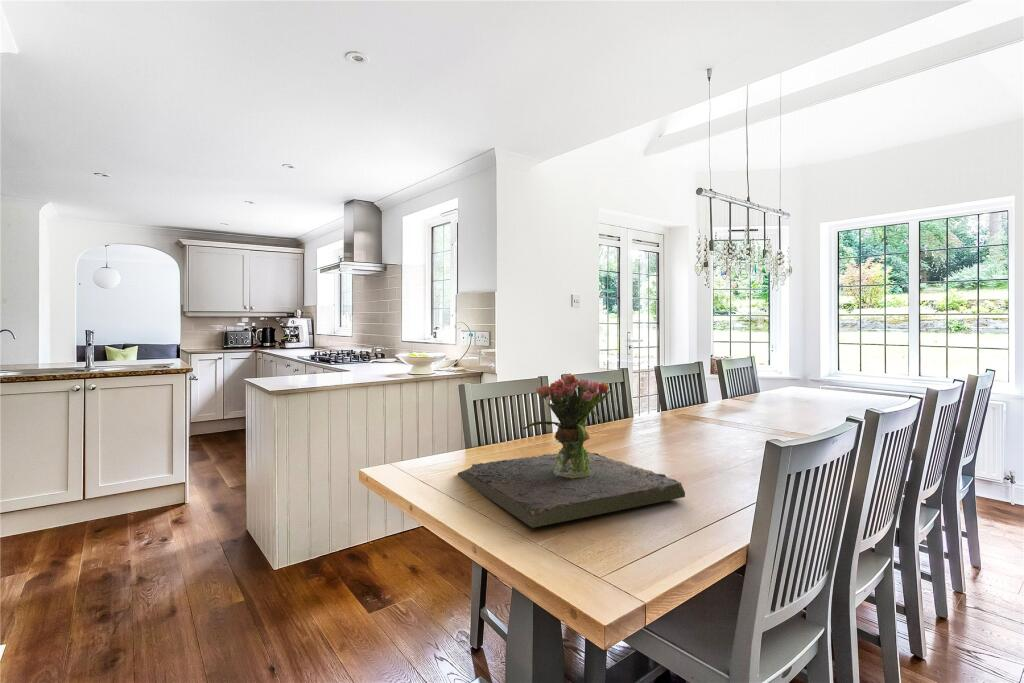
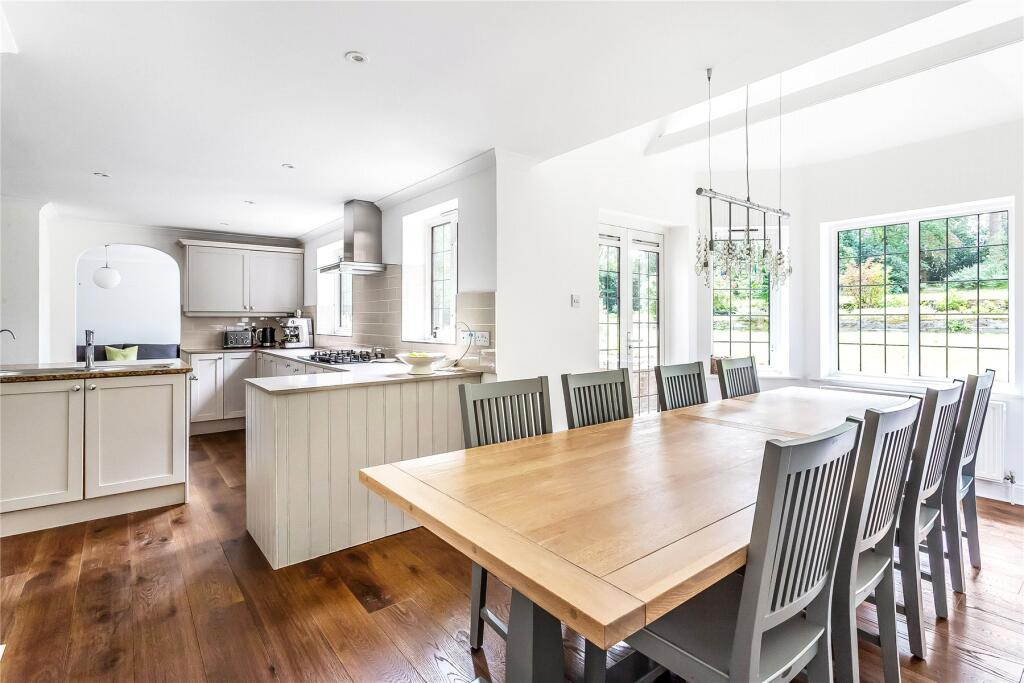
- flower arrangement [457,373,686,529]
